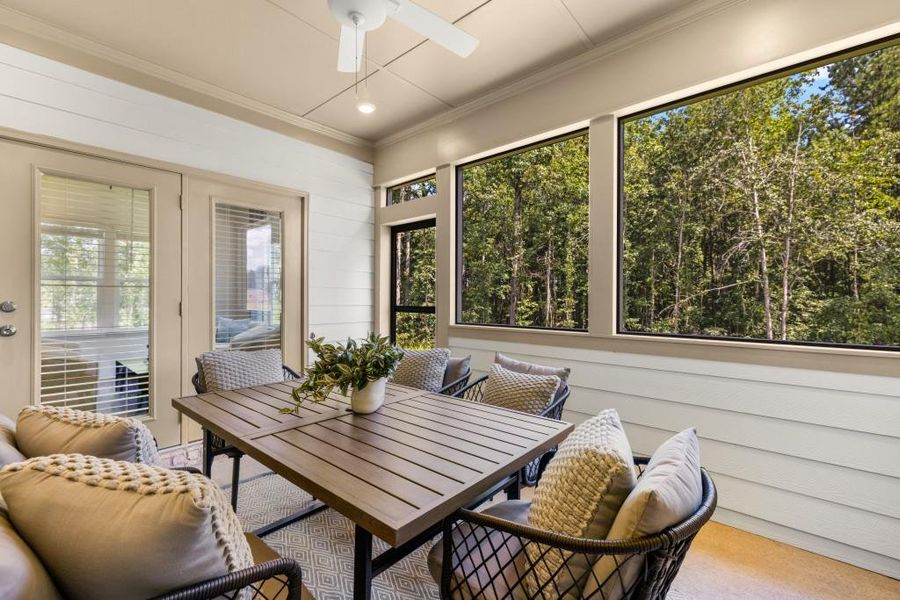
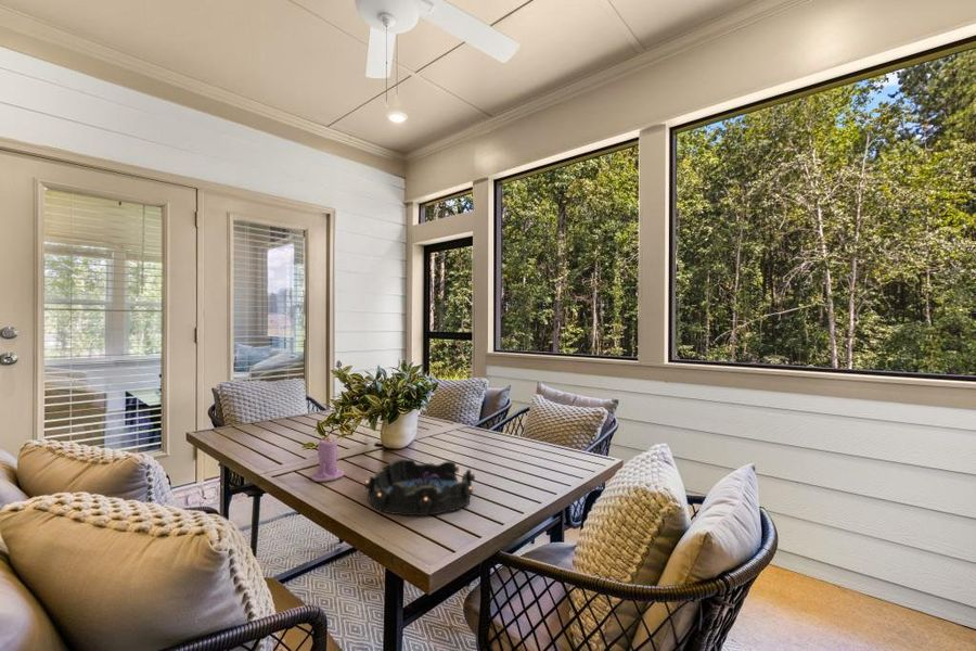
+ decorative bowl [364,458,476,516]
+ candle [310,436,345,483]
